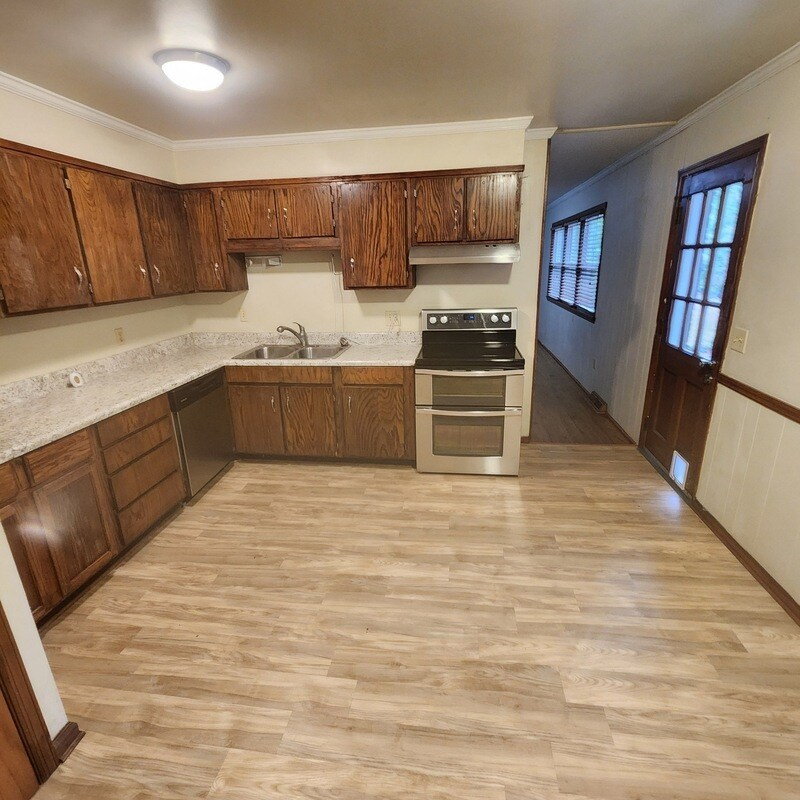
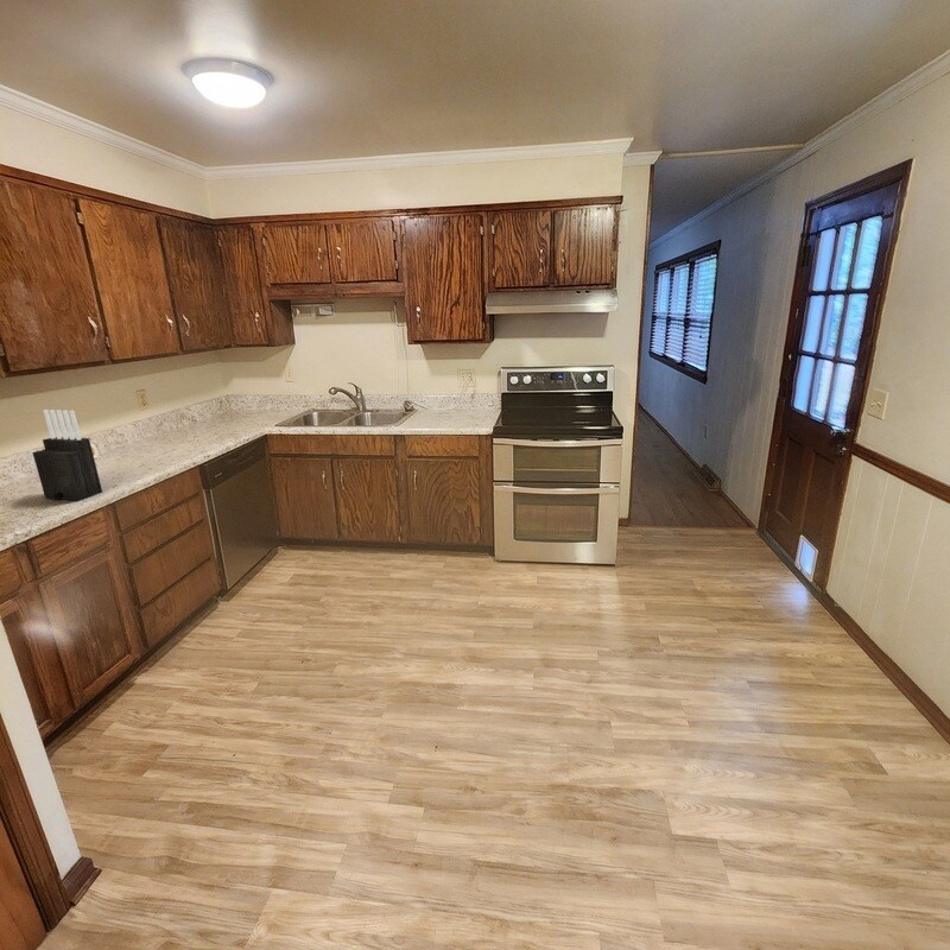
+ knife block [31,408,103,502]
